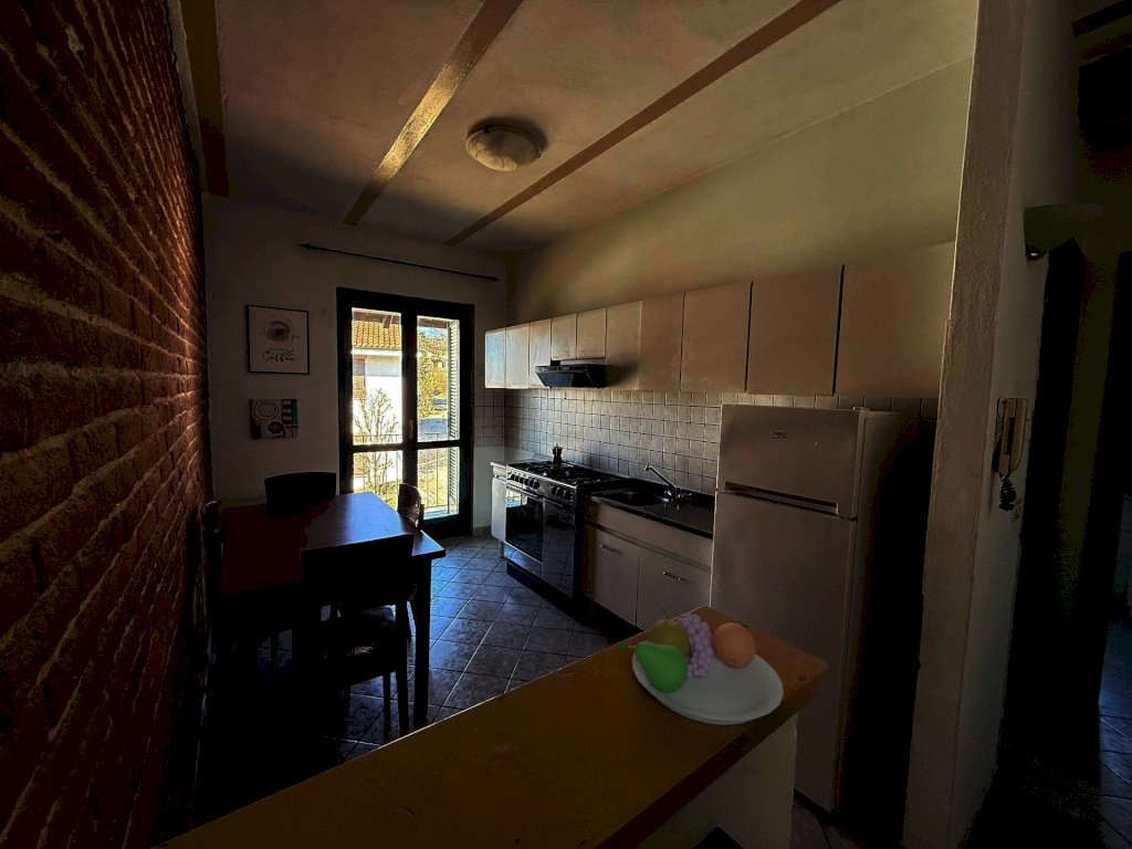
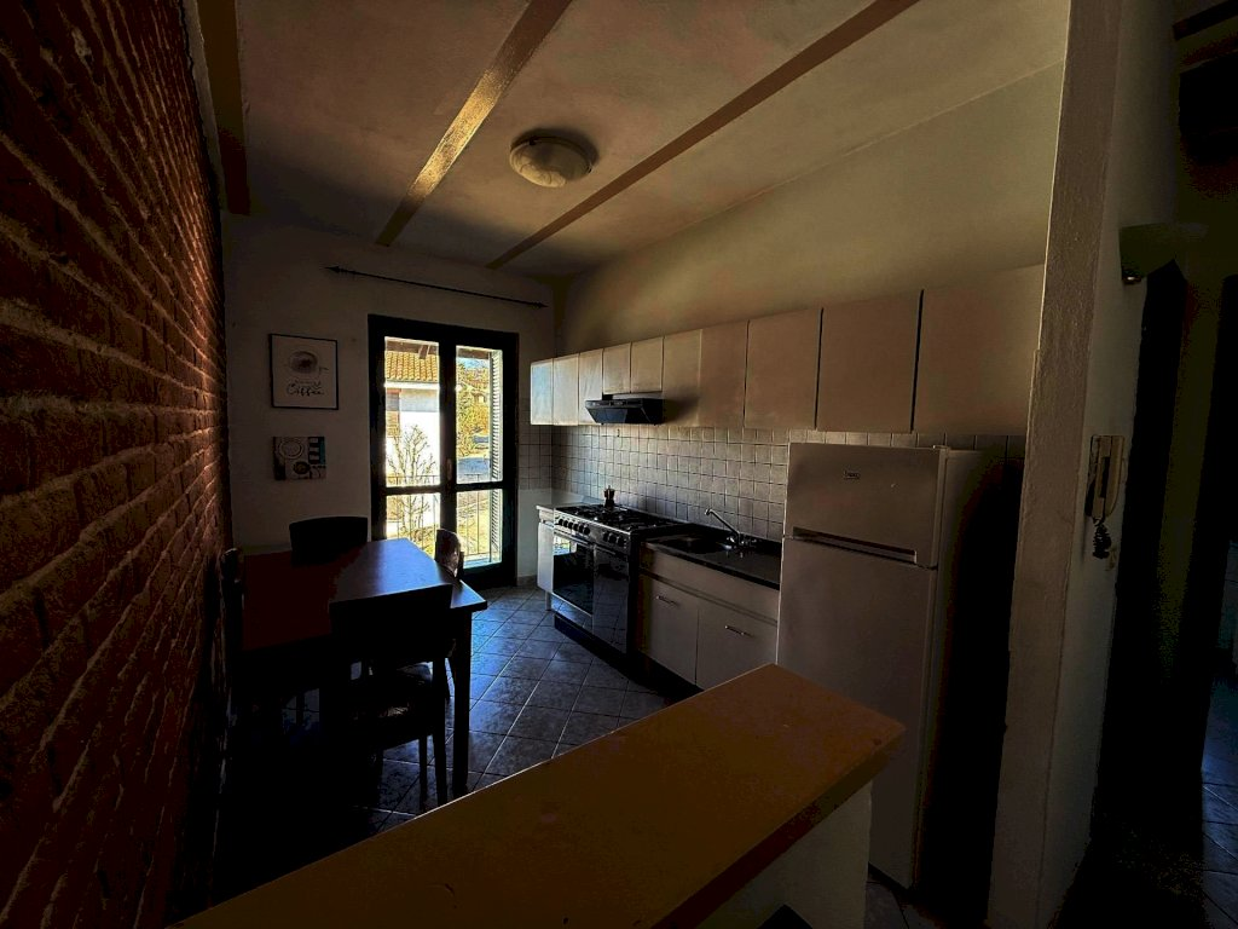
- fruit bowl [617,607,785,726]
